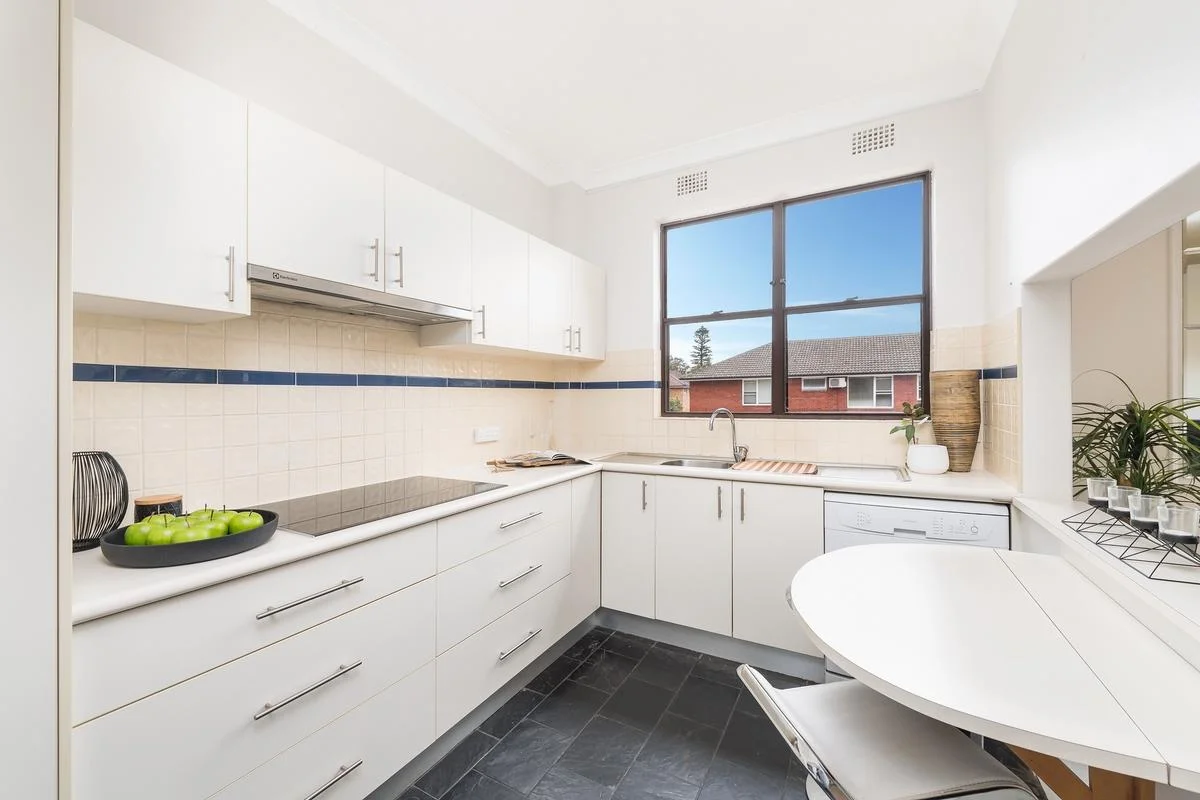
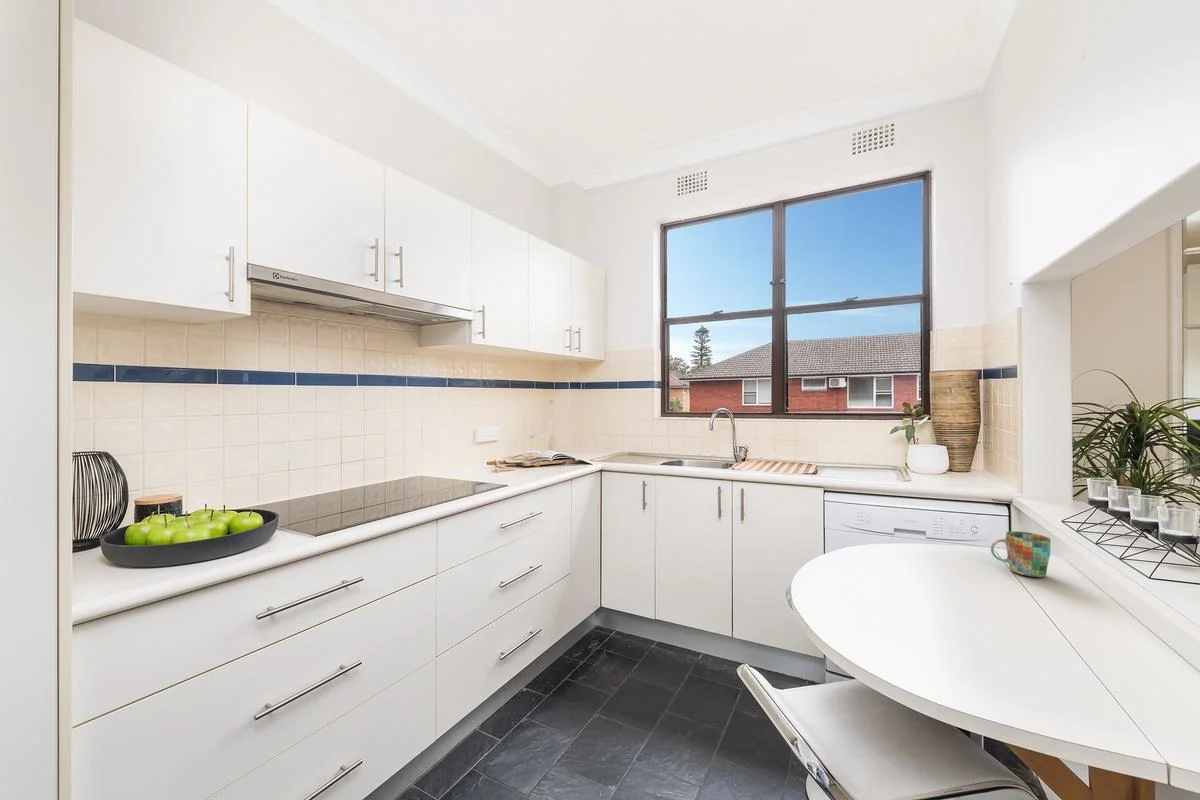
+ mug [990,530,1051,578]
